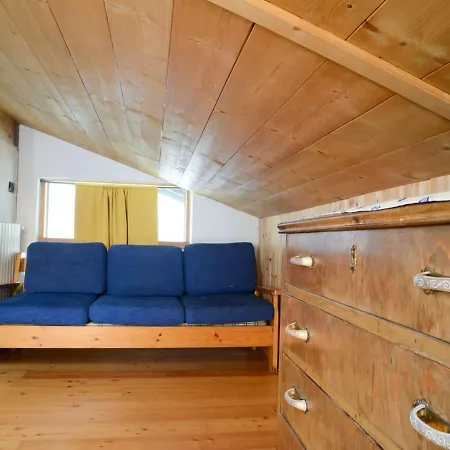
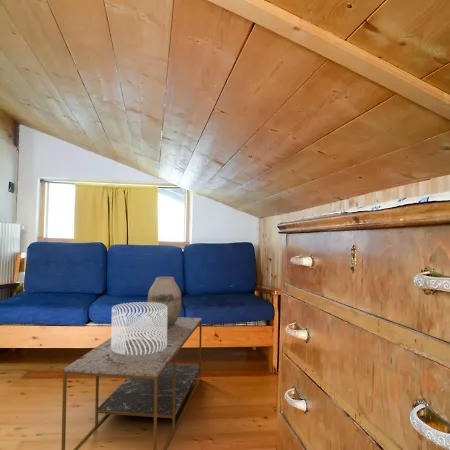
+ coffee table [61,316,203,450]
+ decorative bowl [110,301,167,355]
+ vase [147,276,182,327]
